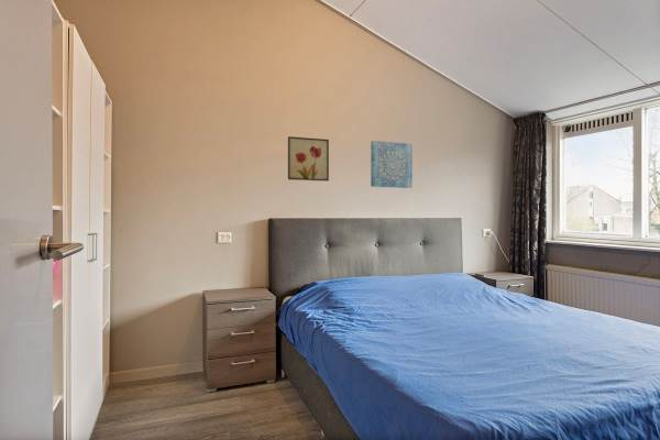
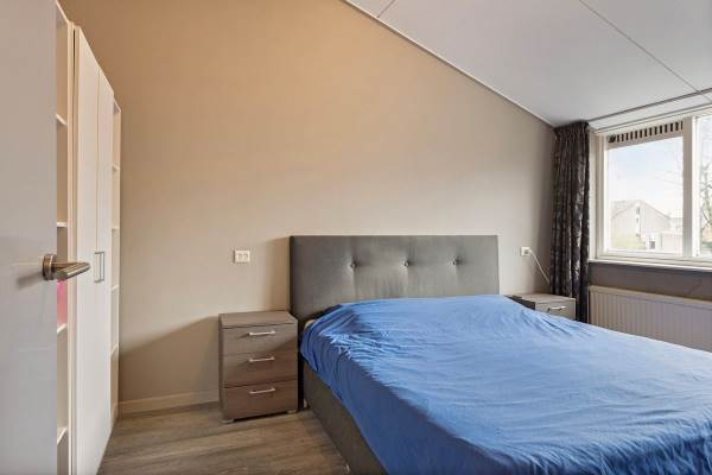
- wall art [287,135,330,182]
- wall art [370,140,414,189]
